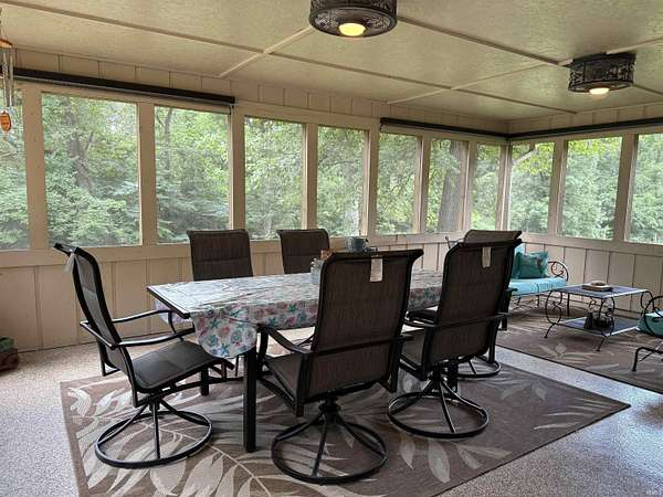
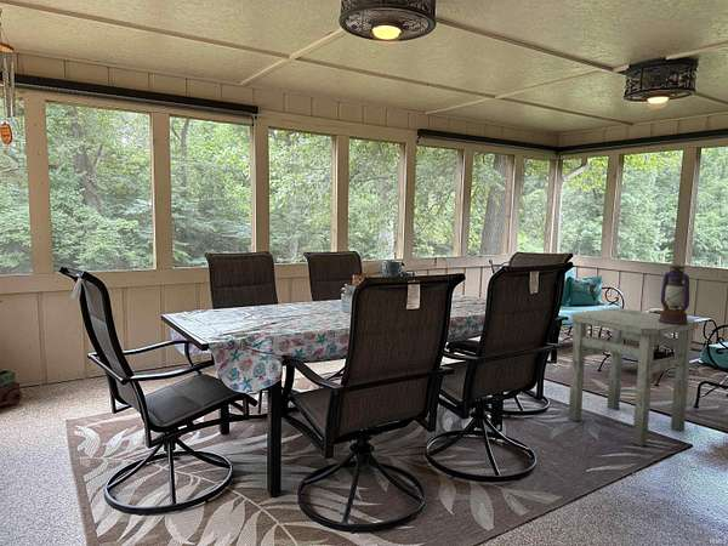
+ lantern [659,265,690,325]
+ side table [568,307,700,448]
